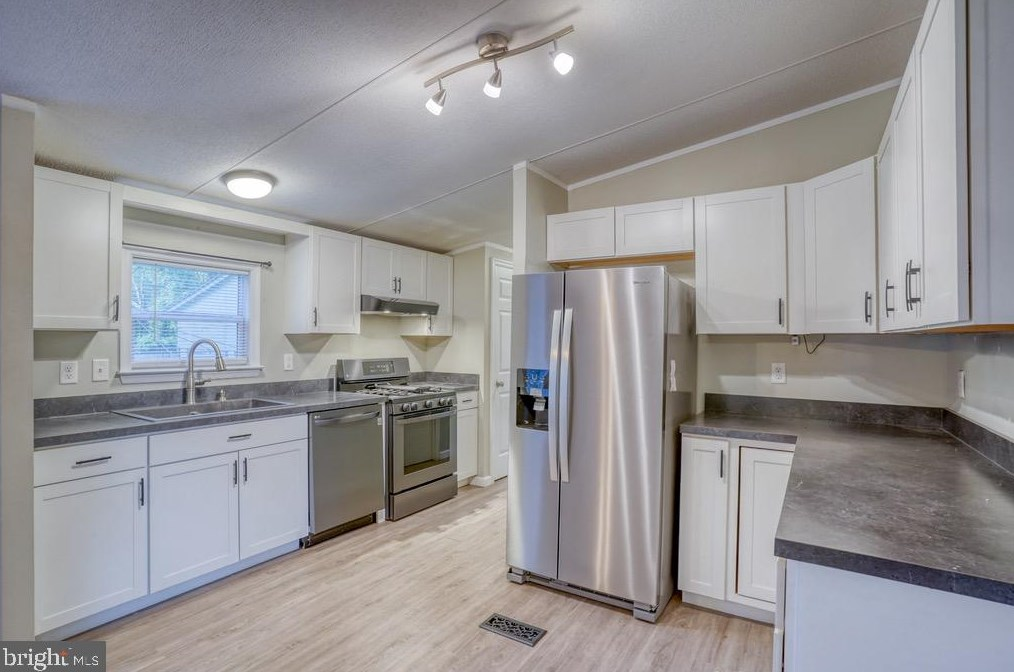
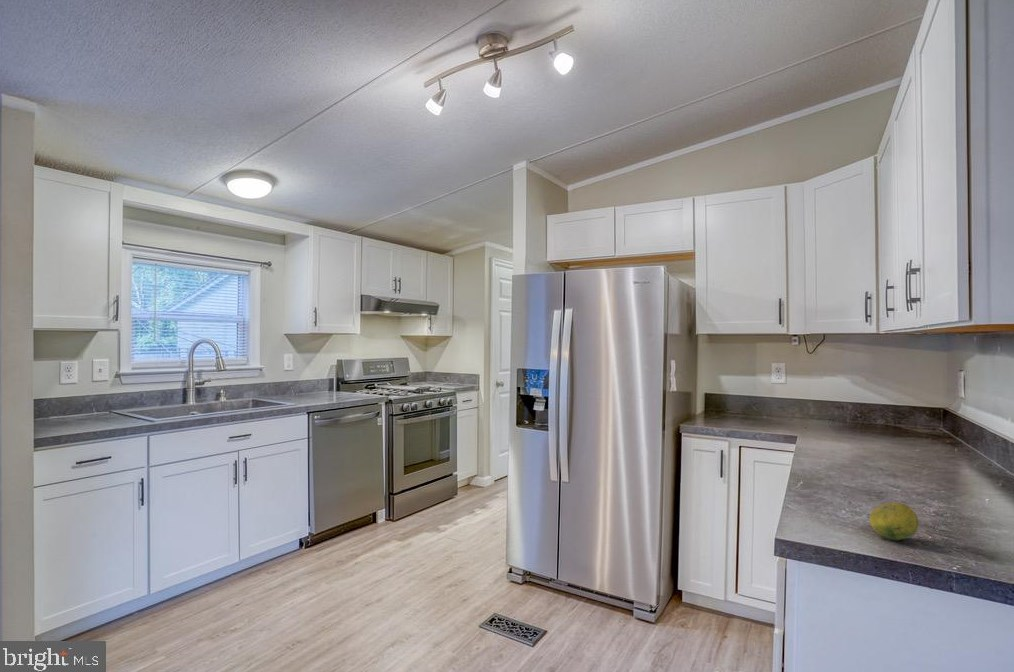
+ fruit [869,501,919,541]
